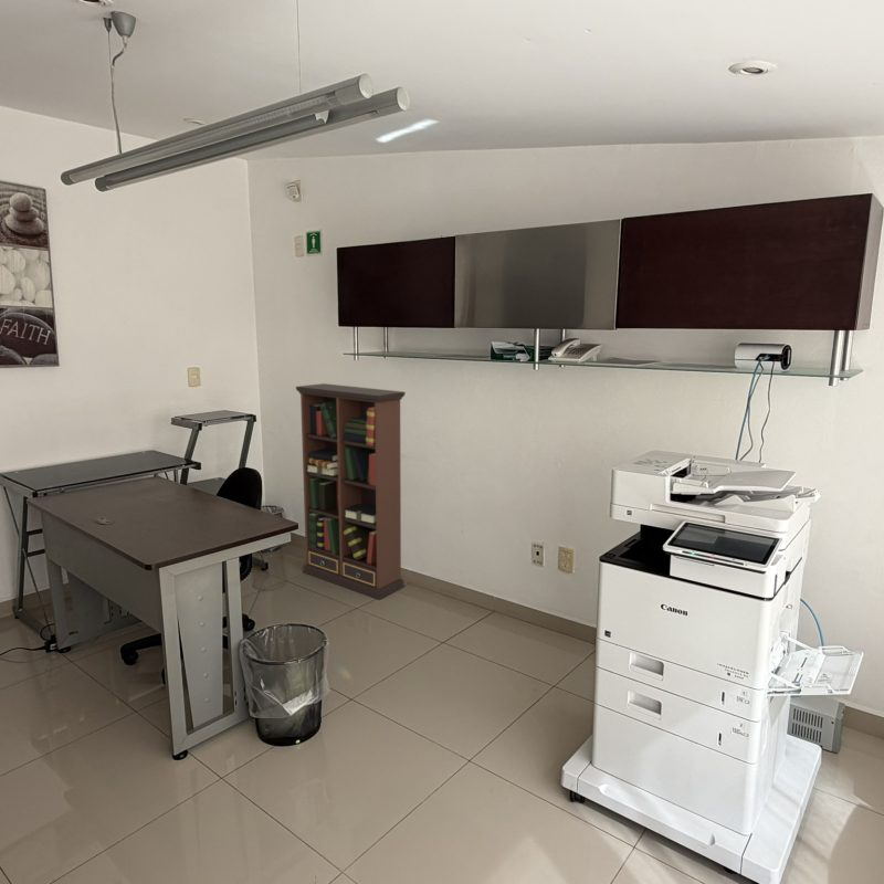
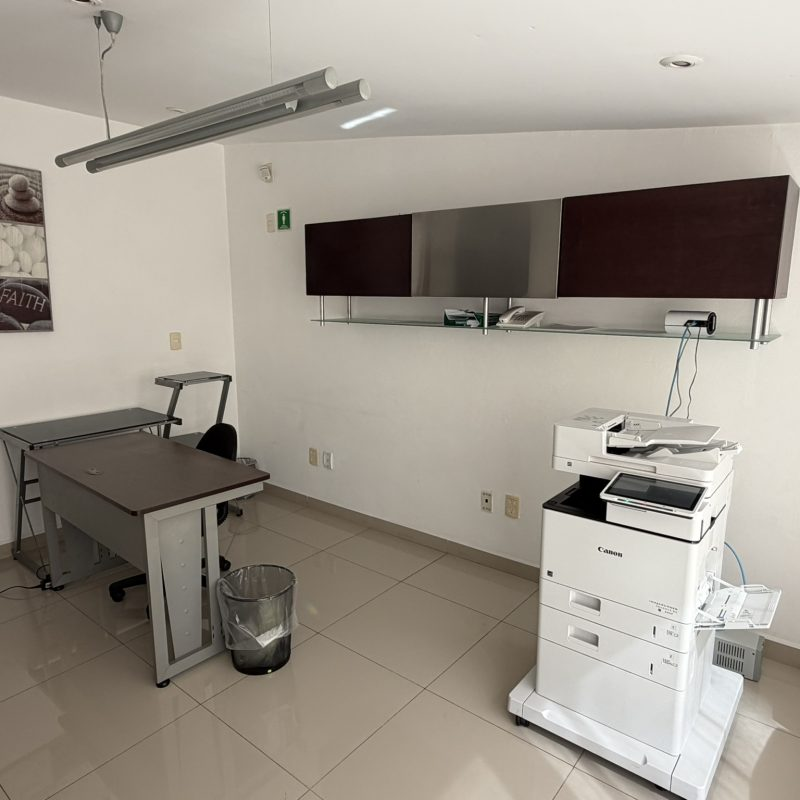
- bookcase [295,382,407,601]
